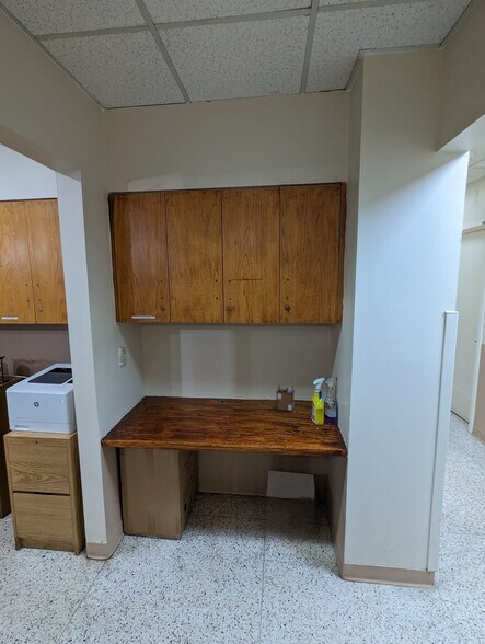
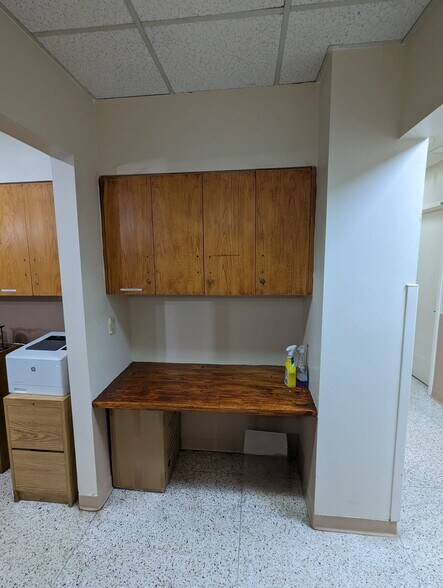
- desk organizer [275,383,296,413]
